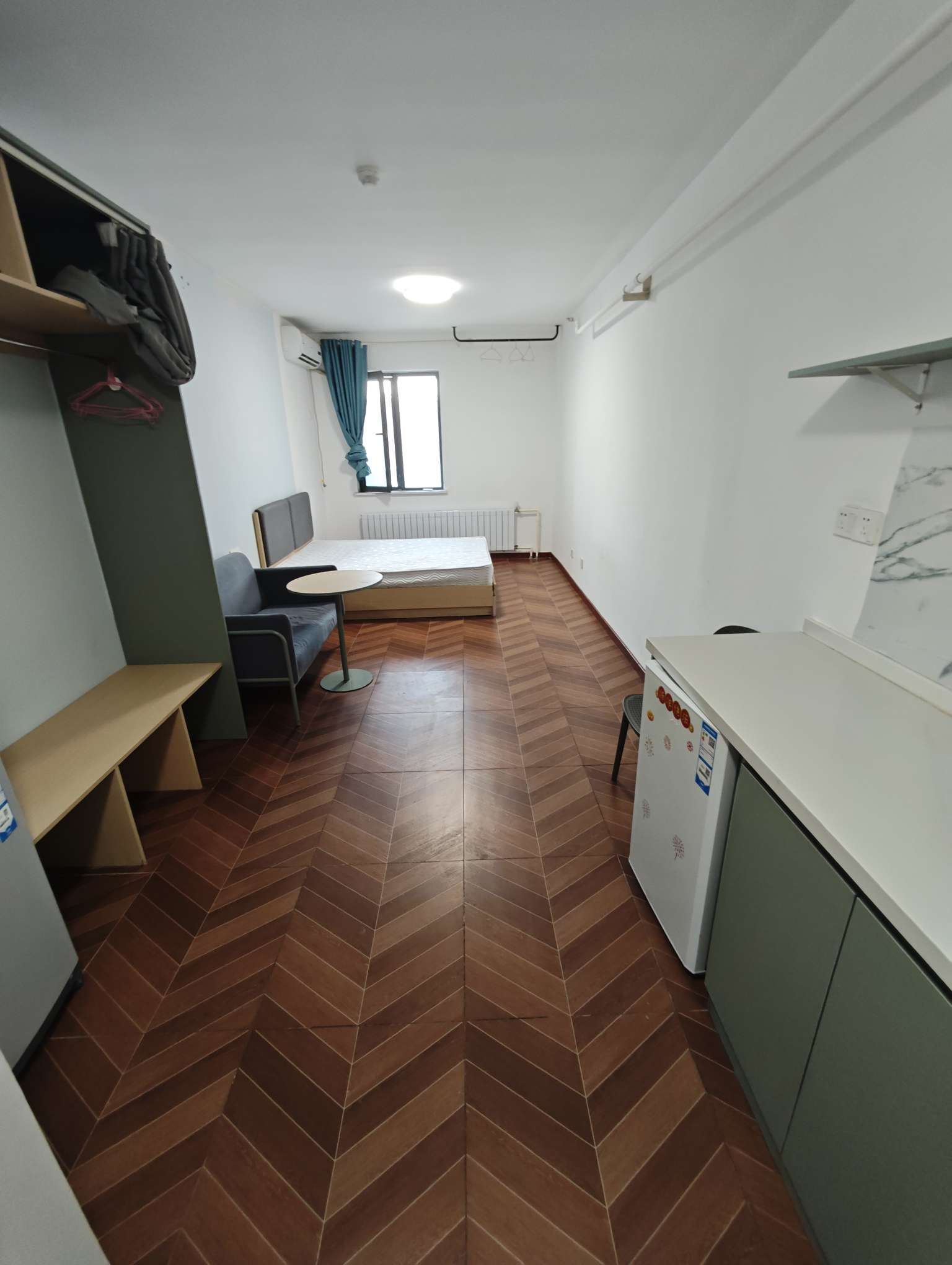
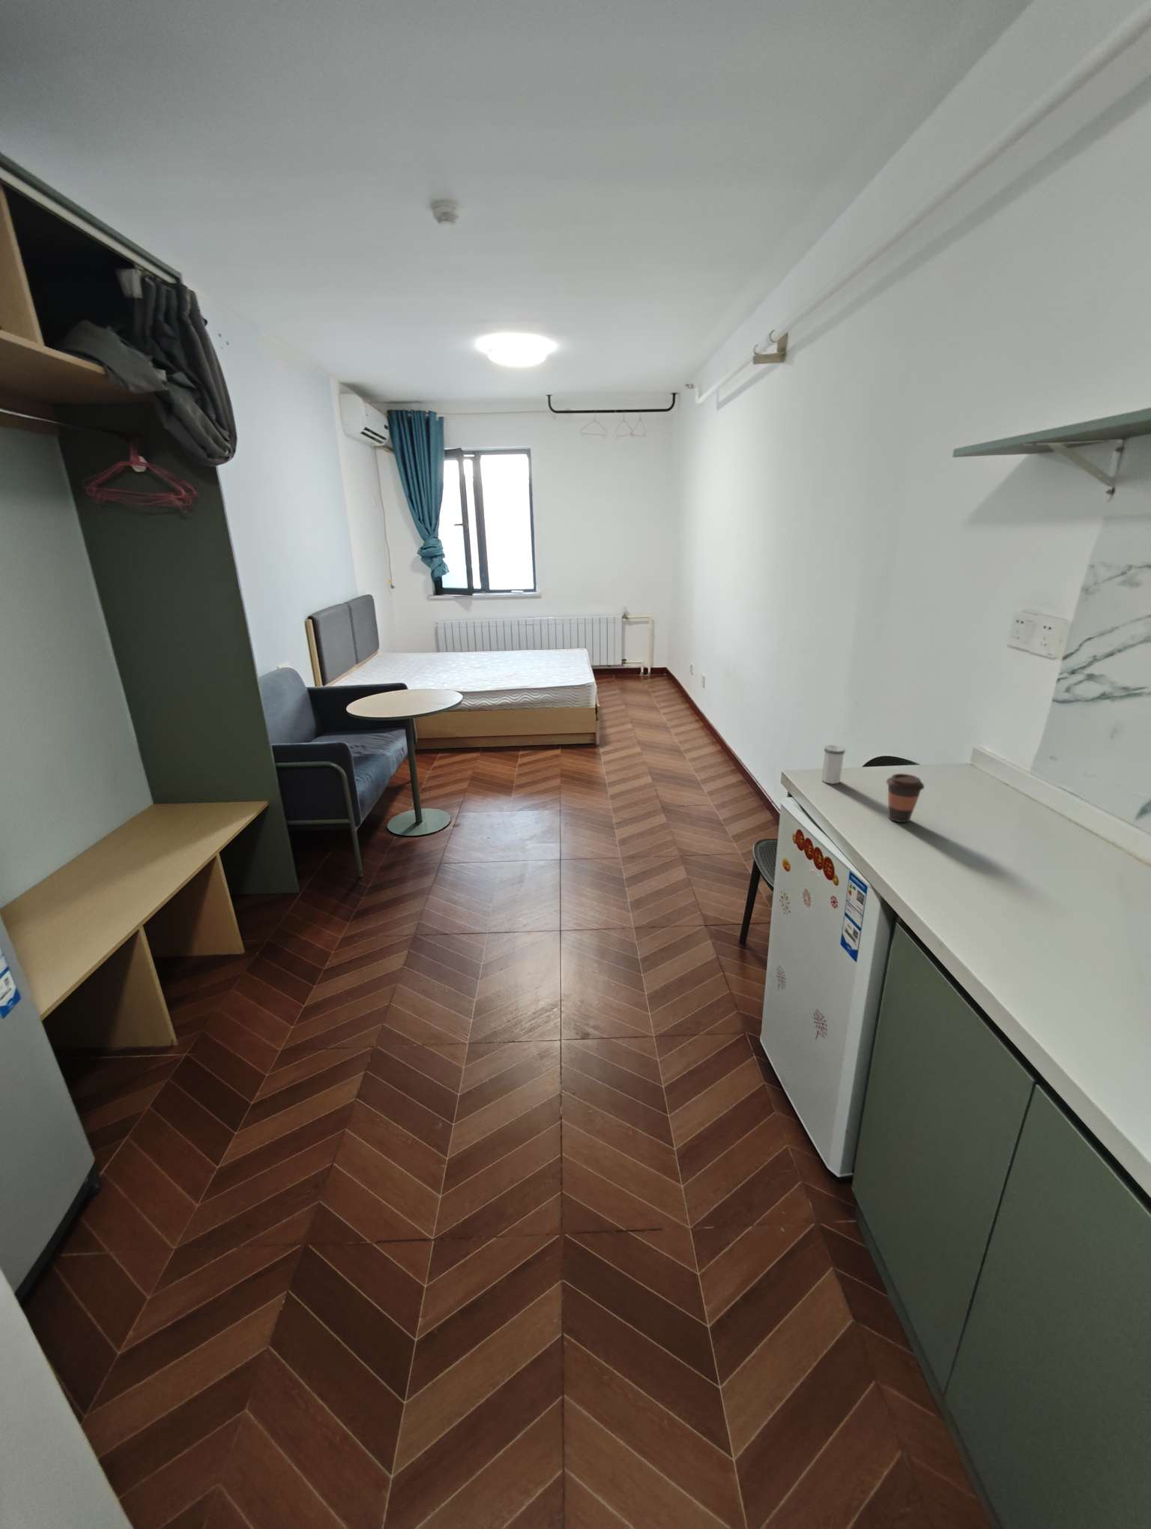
+ coffee cup [885,772,925,823]
+ salt shaker [821,745,846,784]
